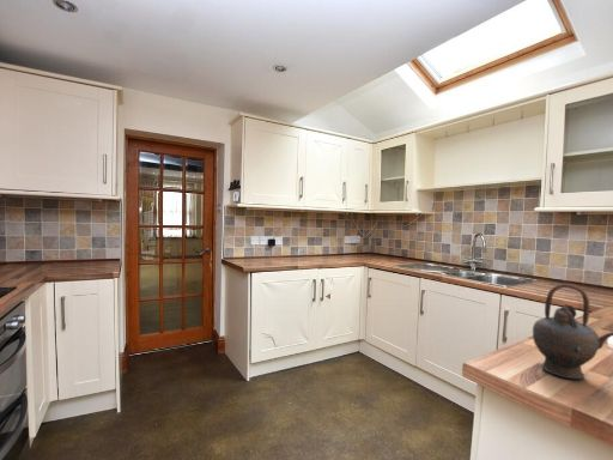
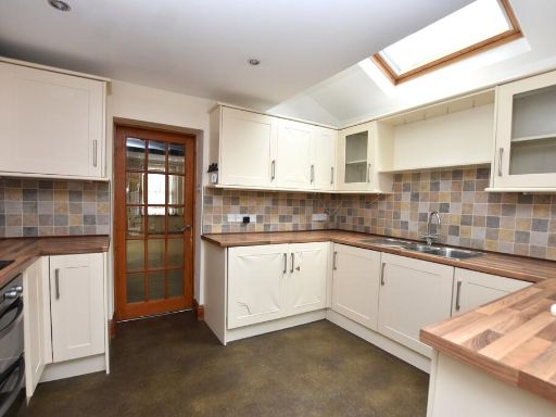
- teapot [532,283,613,380]
